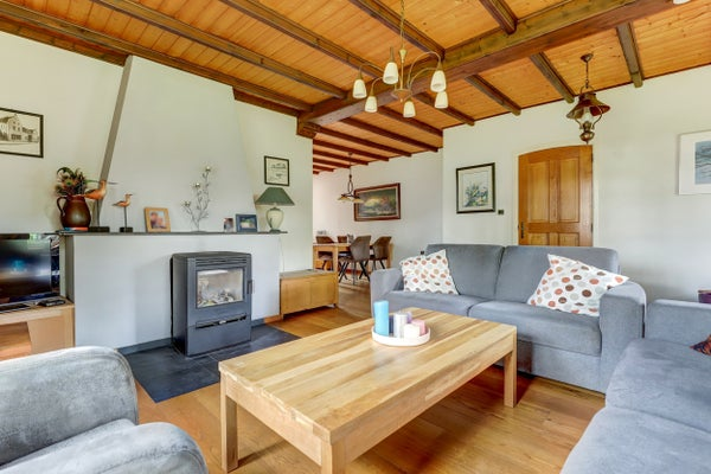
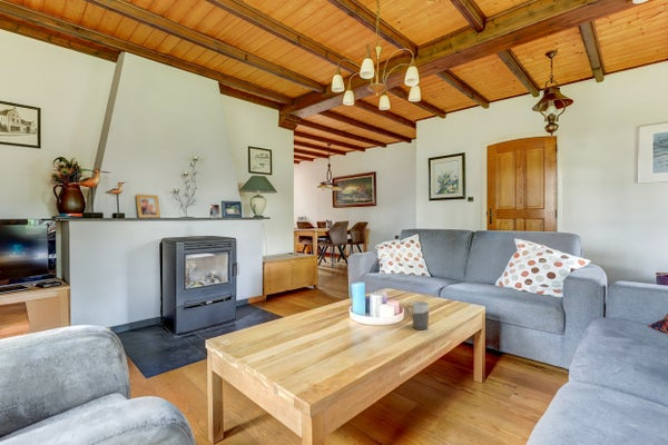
+ mug [405,300,430,330]
